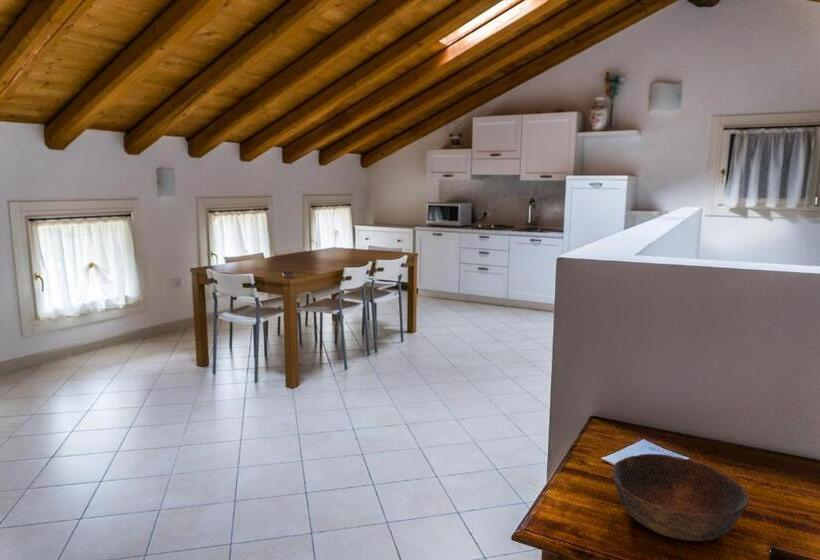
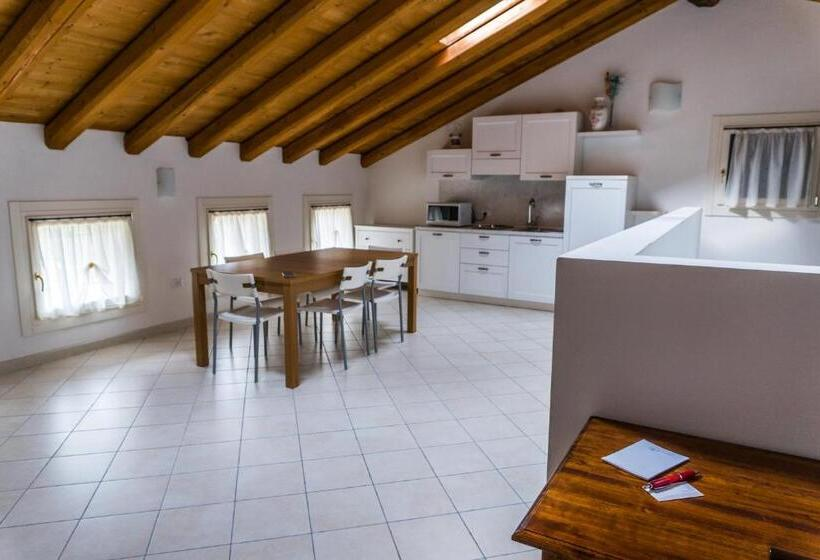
- bowl [610,453,750,542]
